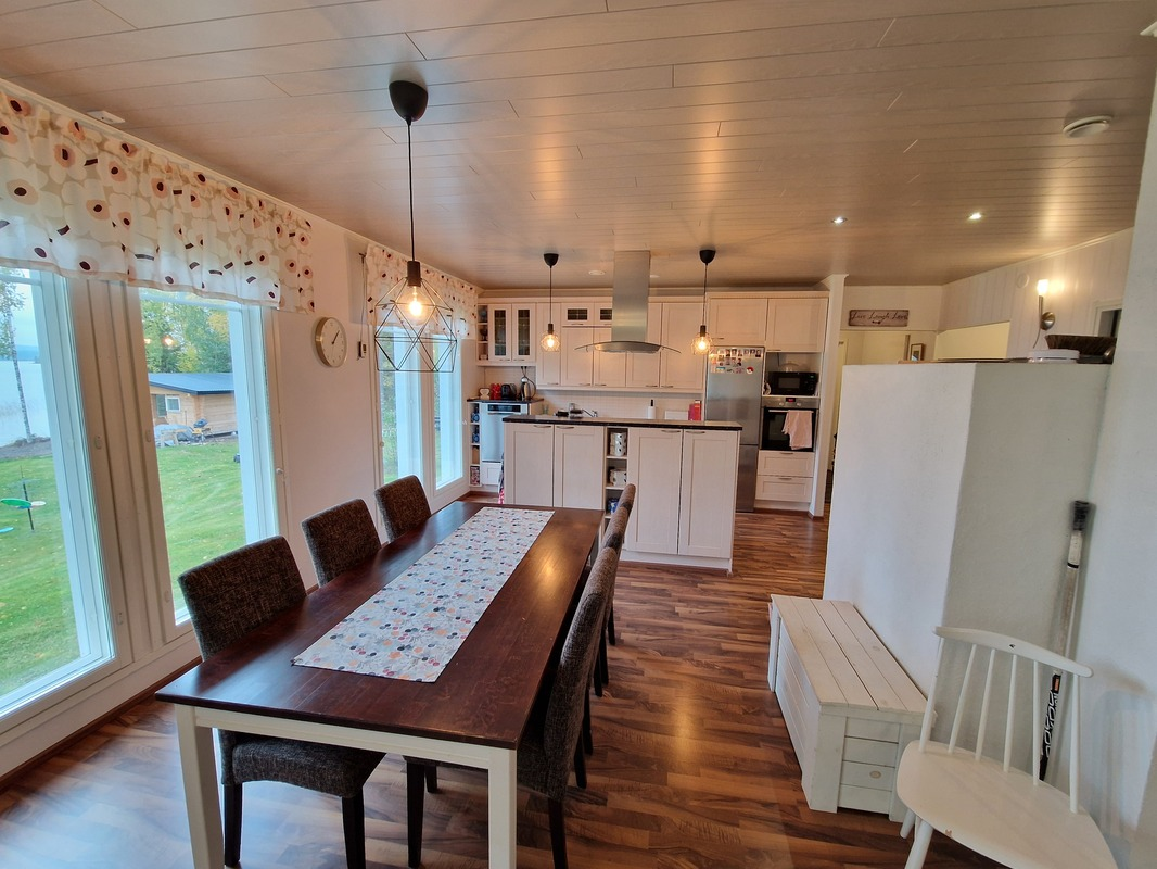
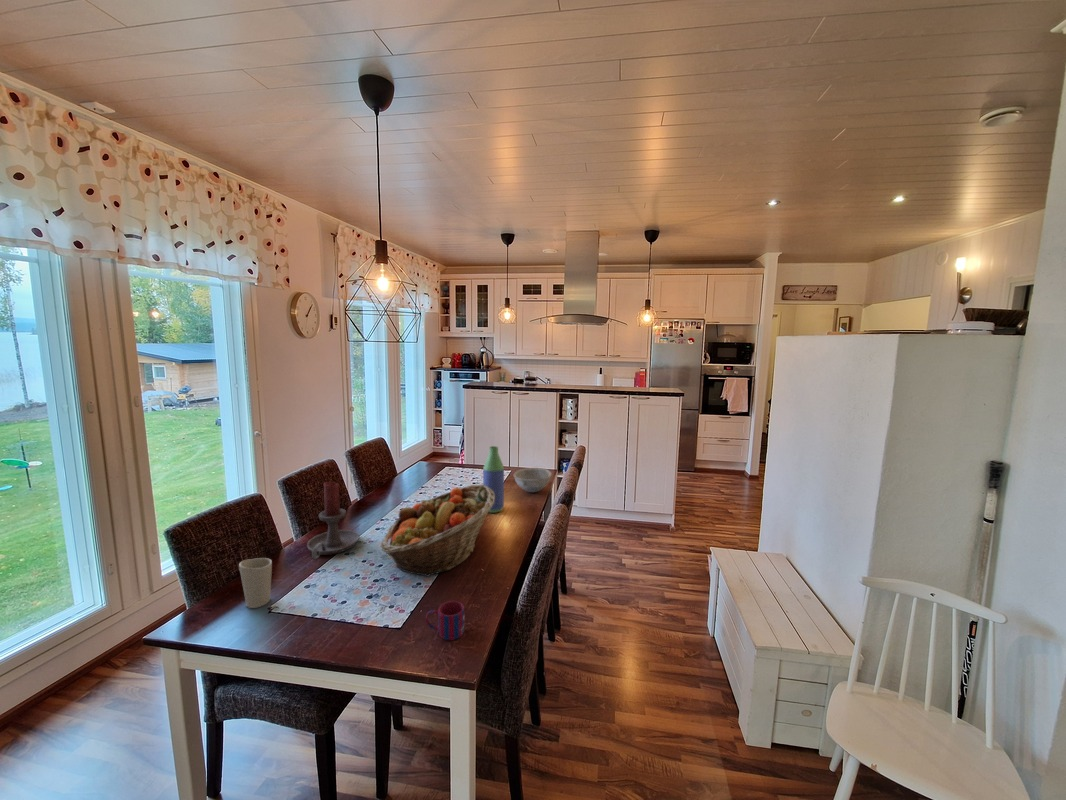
+ bottle [482,445,505,514]
+ fruit basket [380,483,495,577]
+ candle holder [306,481,360,560]
+ bowl [513,467,552,493]
+ mug [425,600,465,641]
+ cup [238,557,273,609]
